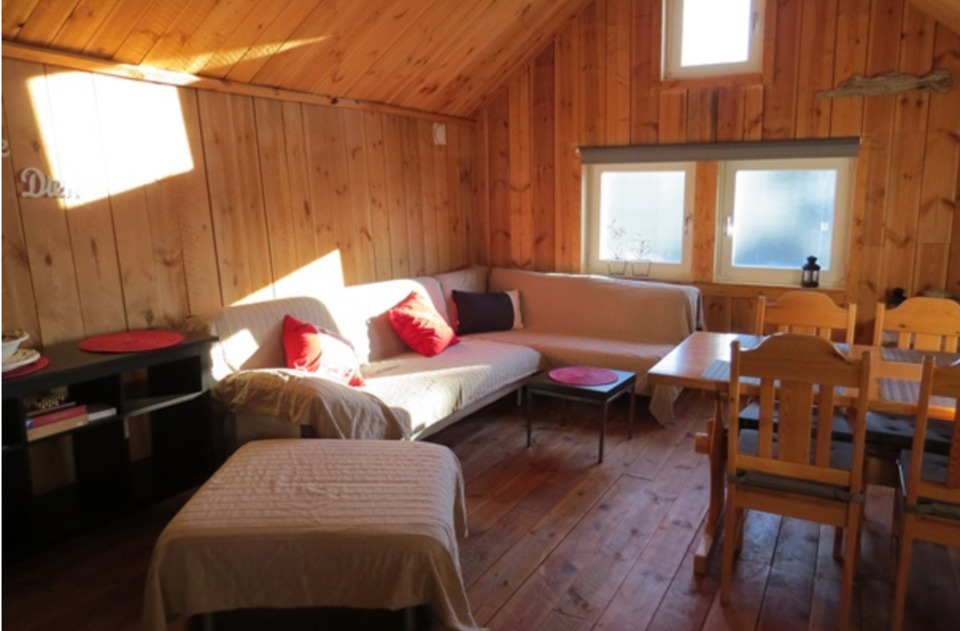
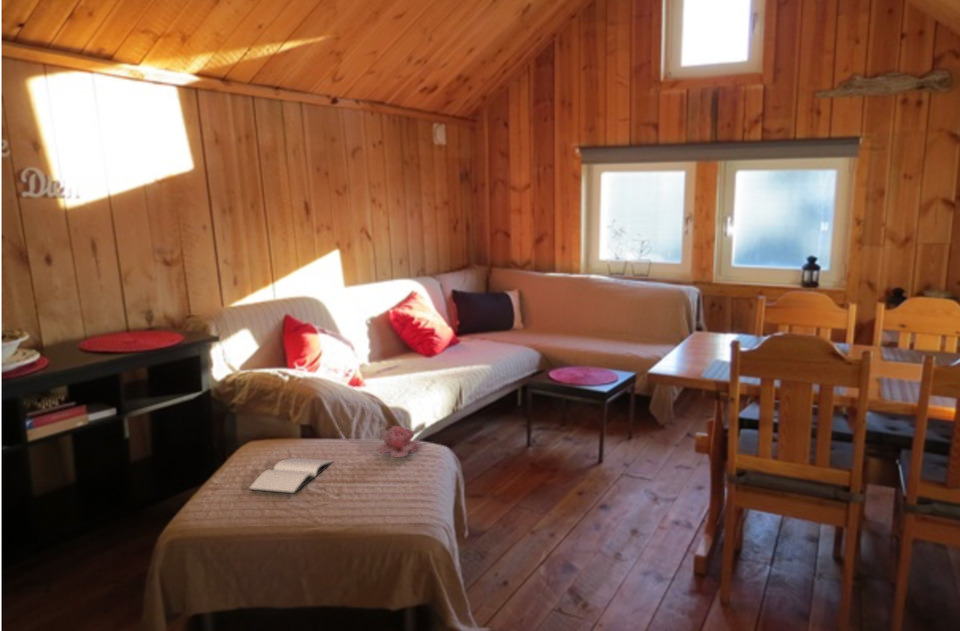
+ flower [376,425,421,458]
+ book [247,457,335,495]
